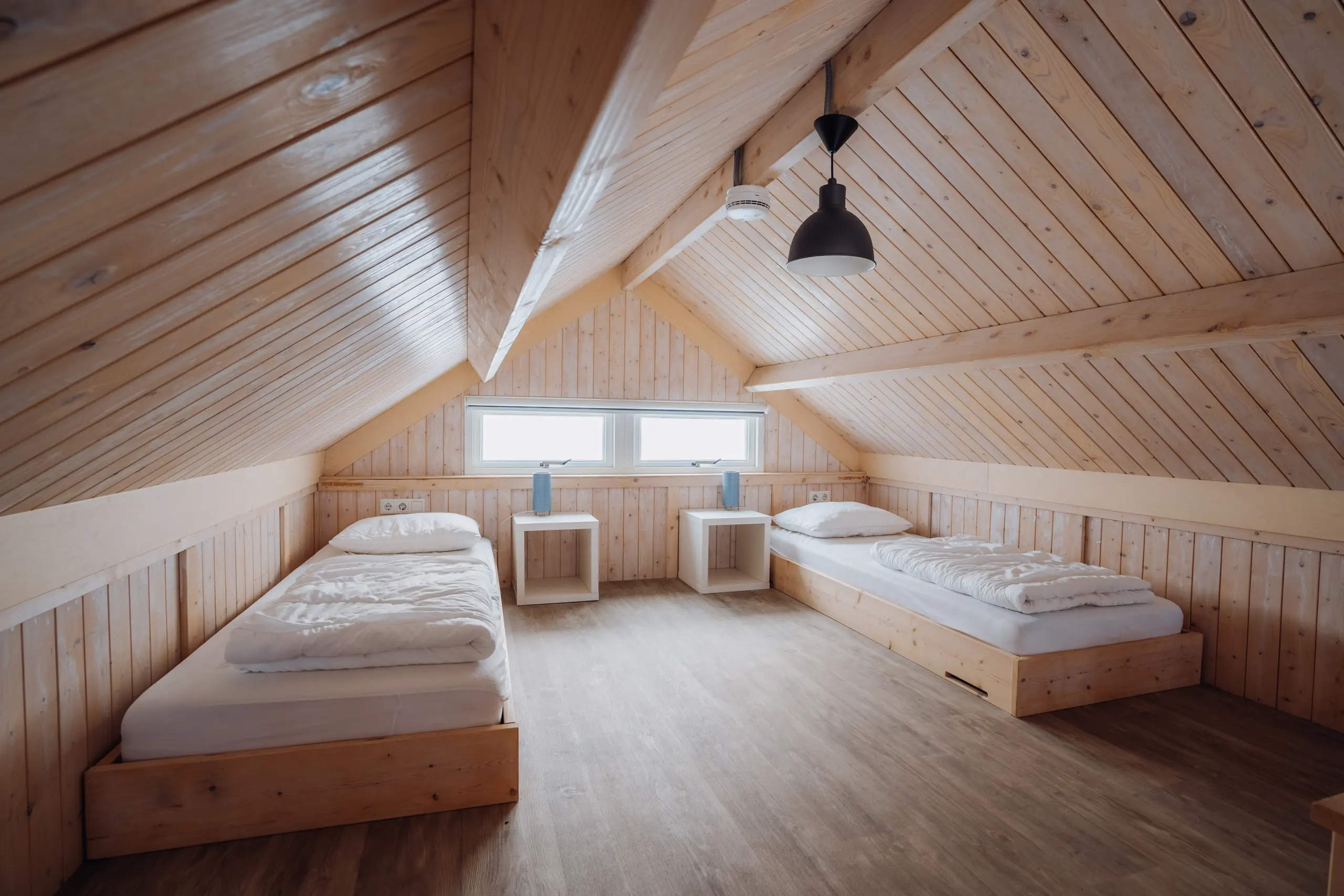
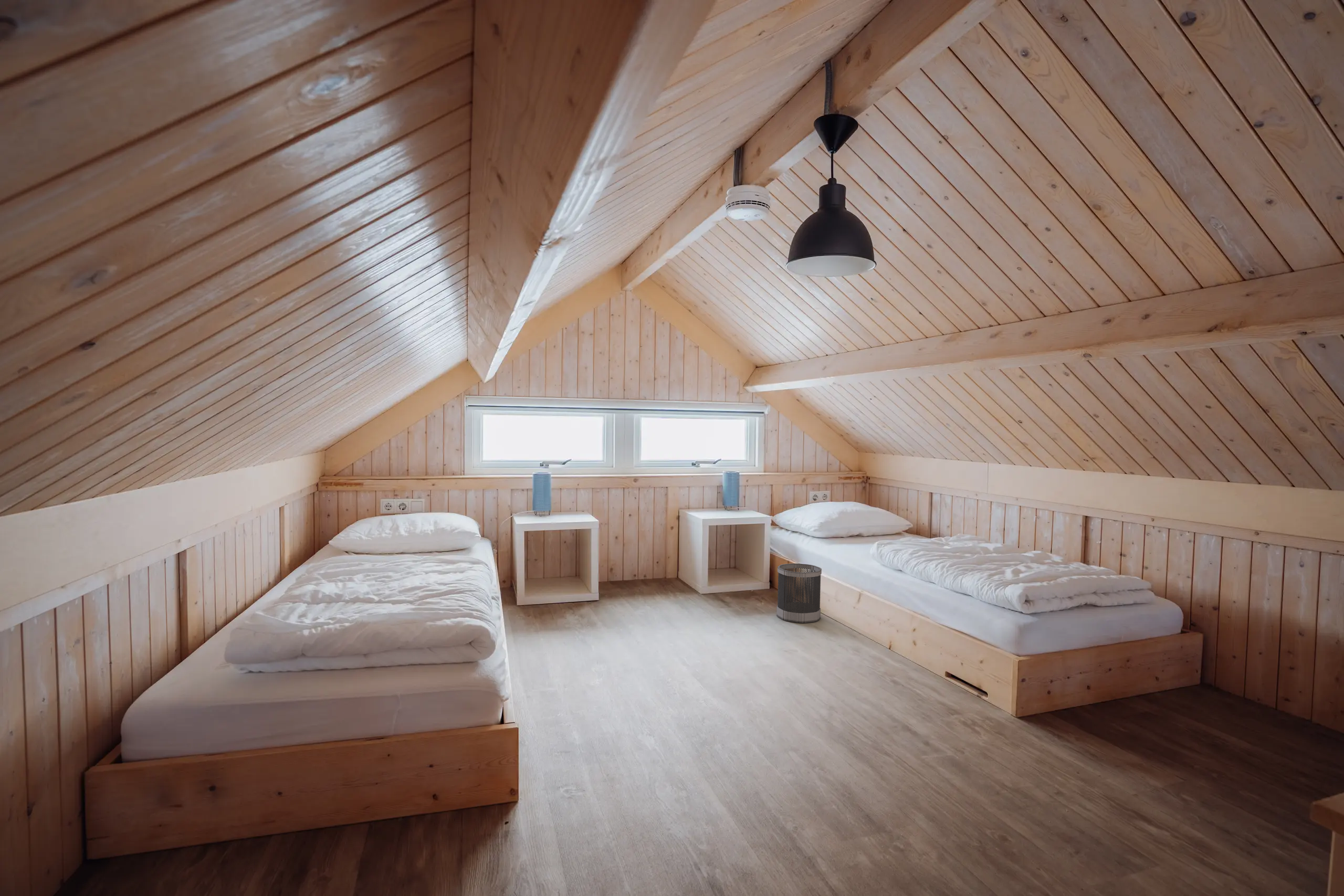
+ wastebasket [776,563,822,624]
